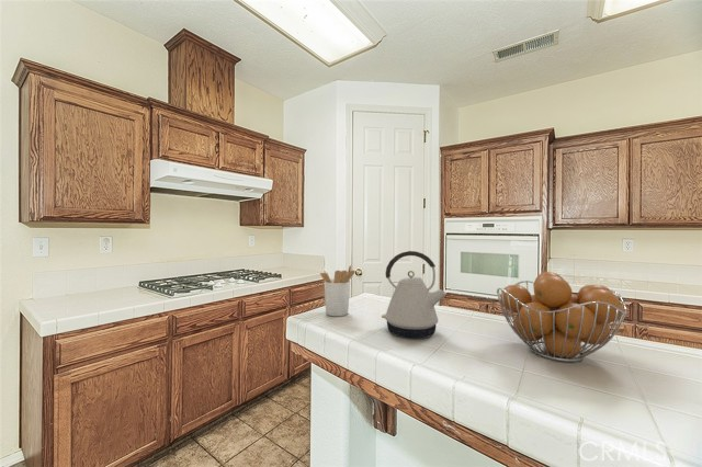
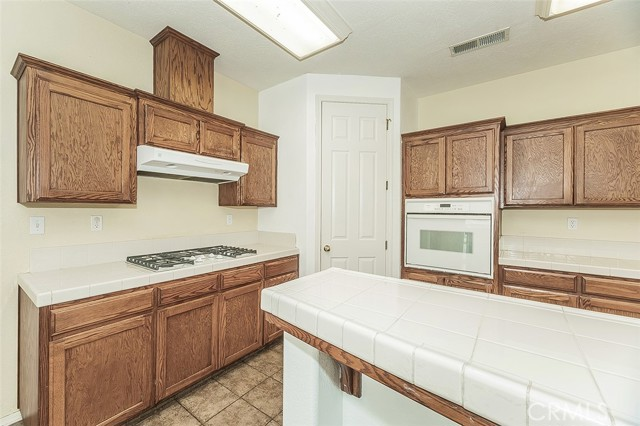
- fruit basket [496,271,627,363]
- utensil holder [319,264,356,317]
- kettle [381,250,448,340]
